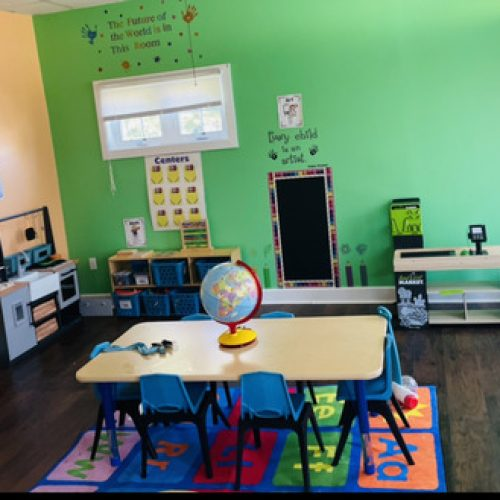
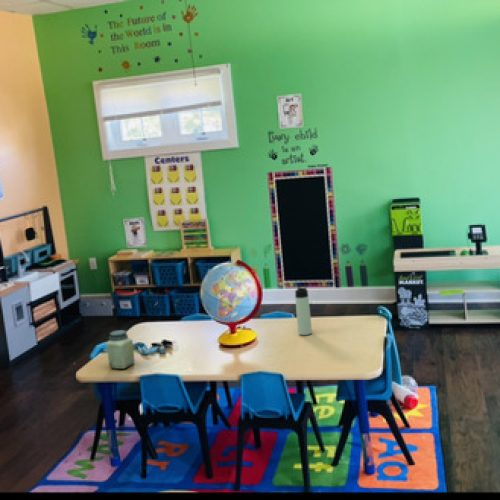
+ jar [105,329,136,370]
+ thermos bottle [294,284,313,336]
